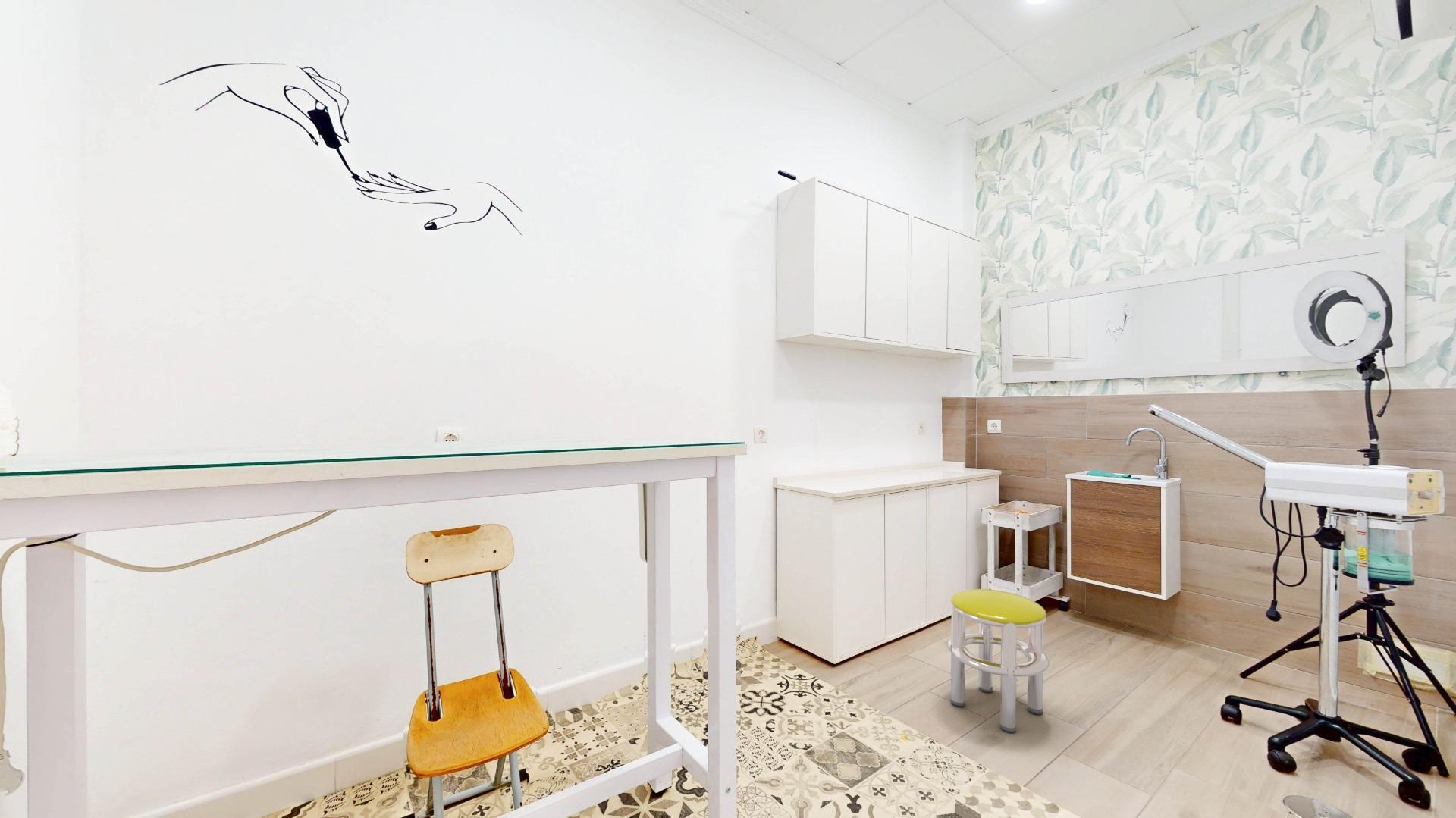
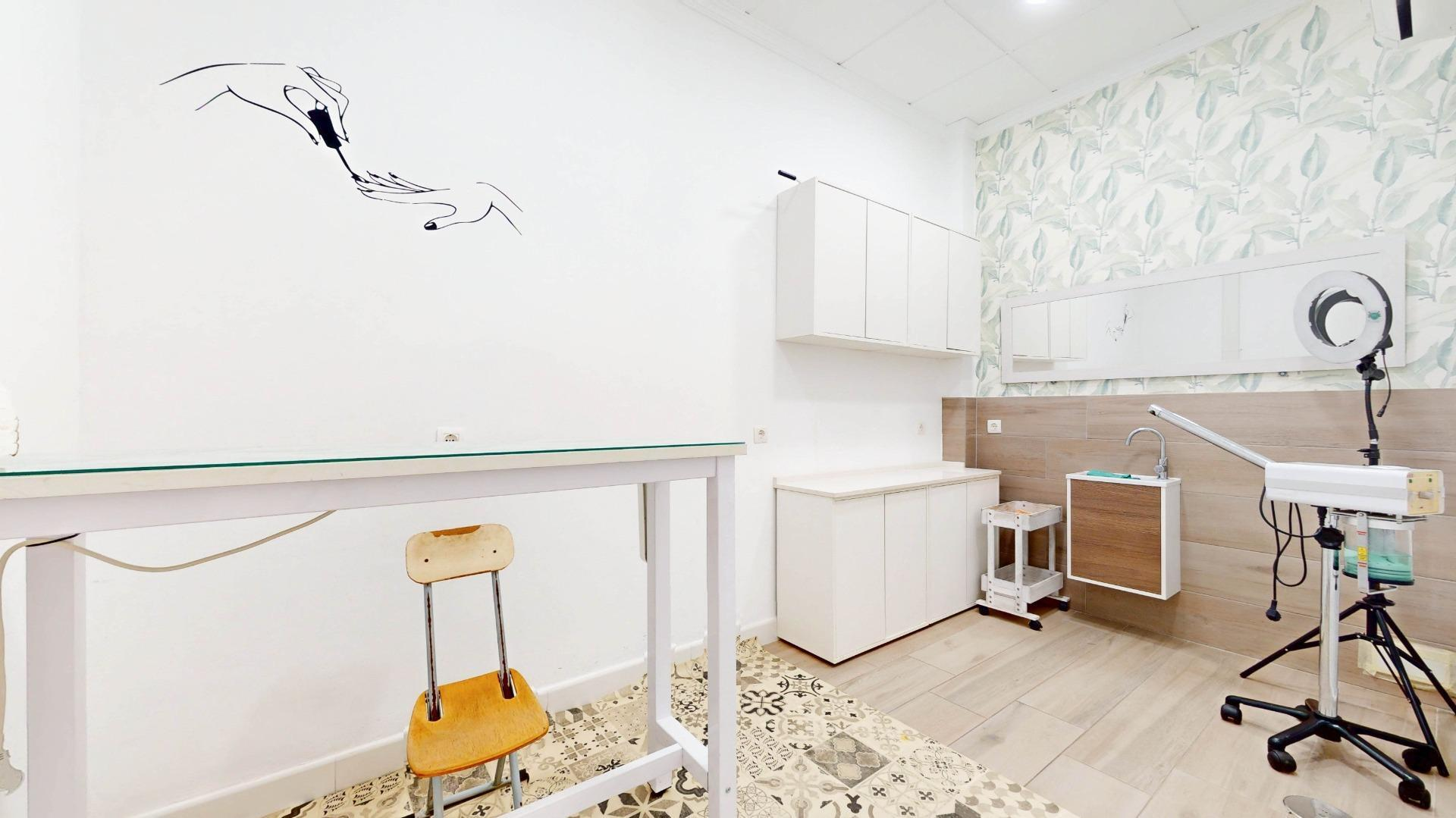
- stool [946,588,1050,734]
